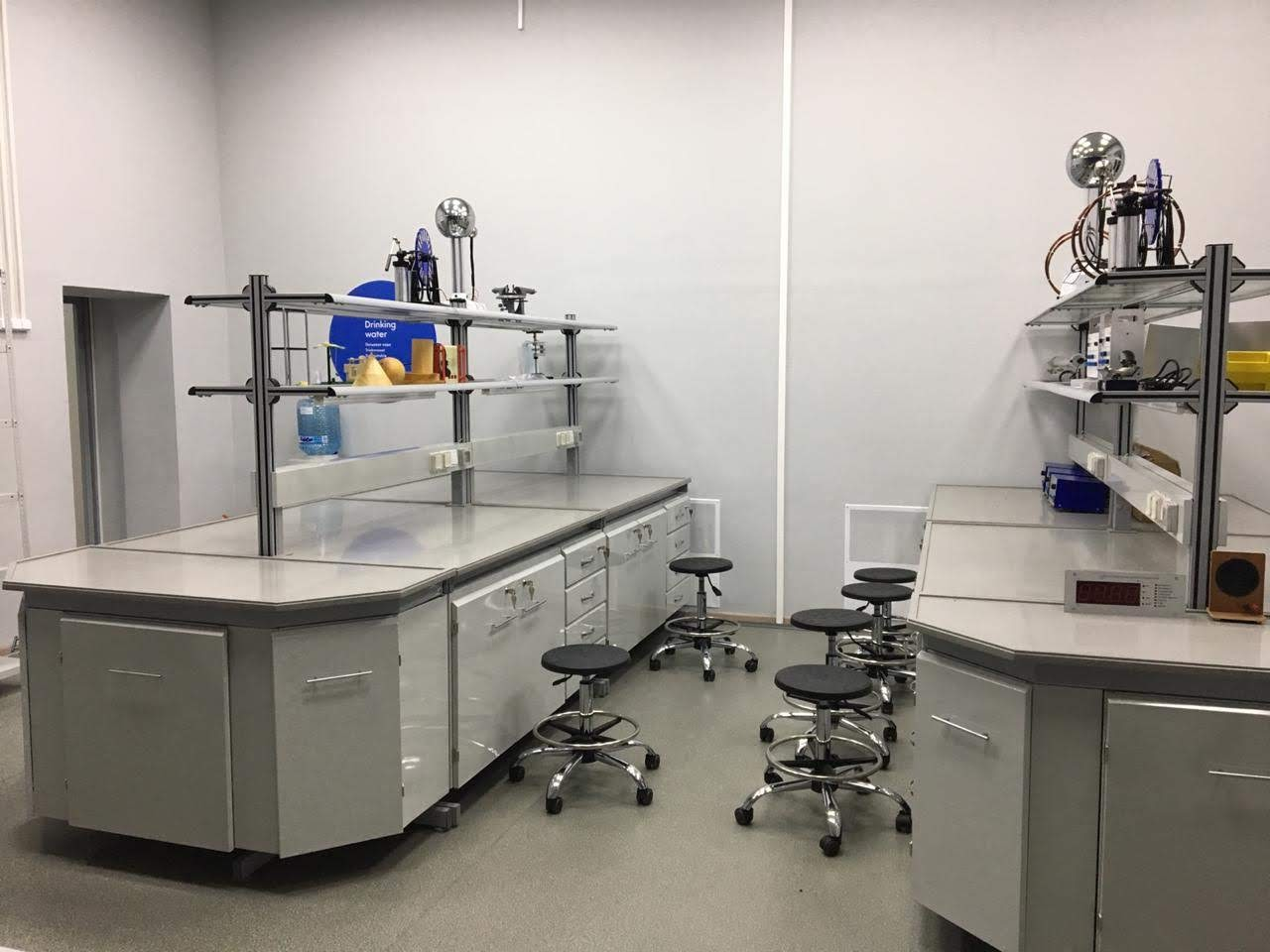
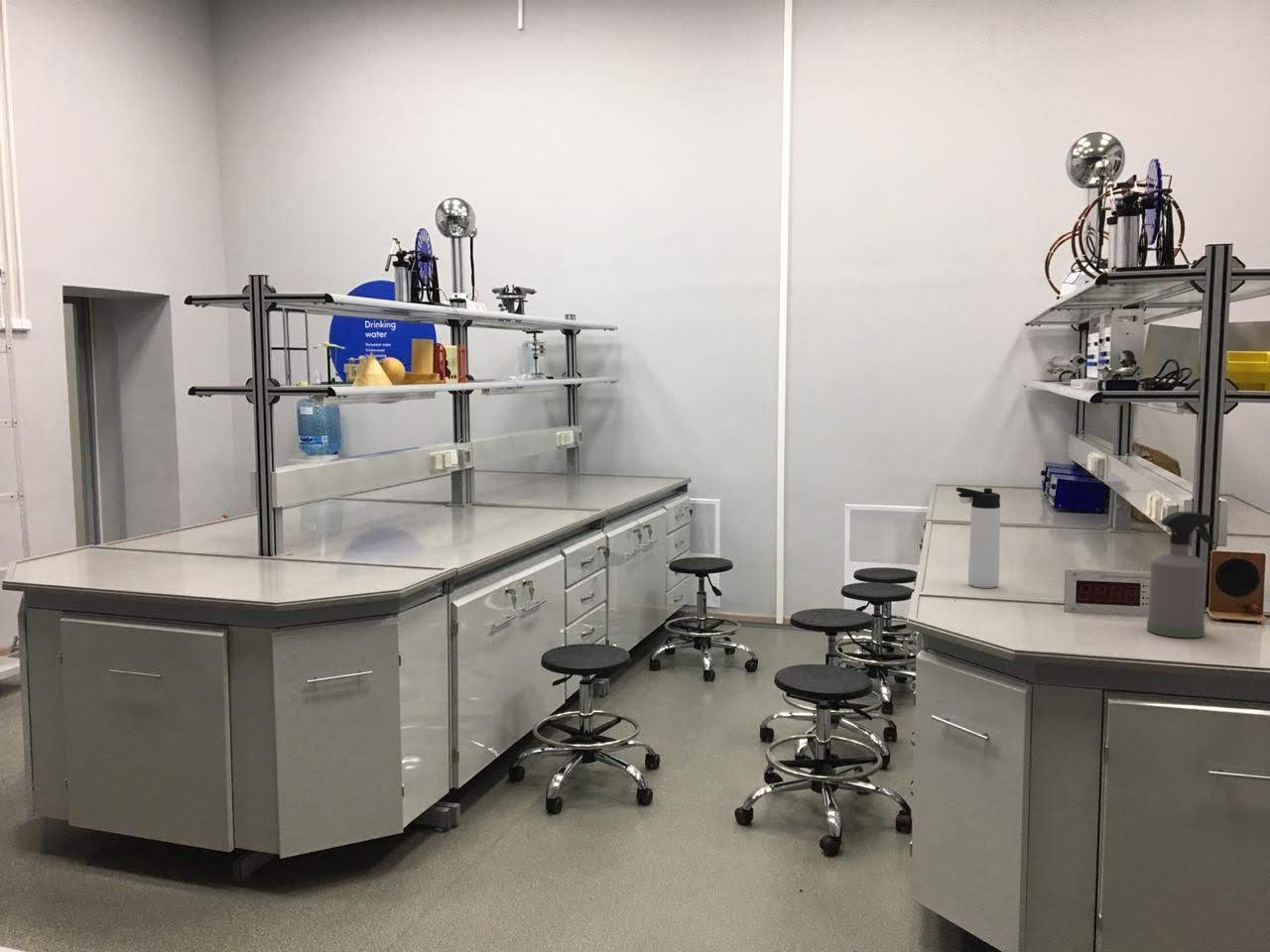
+ thermos bottle [955,486,1001,589]
+ spray bottle [1146,511,1215,639]
